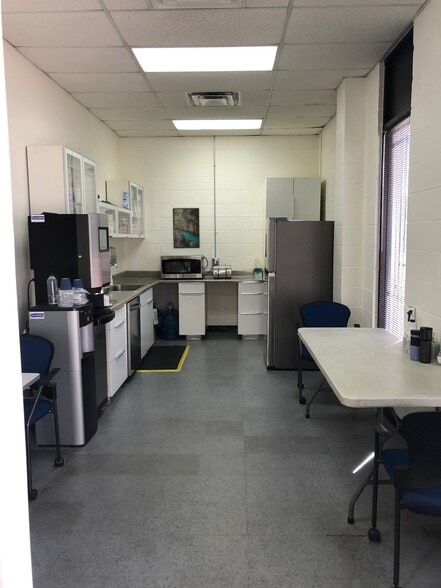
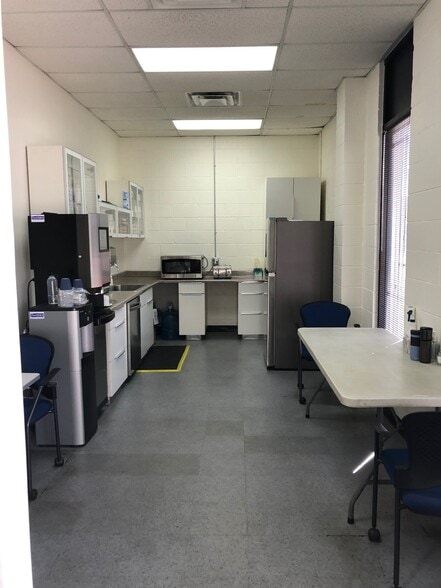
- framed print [172,207,201,250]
